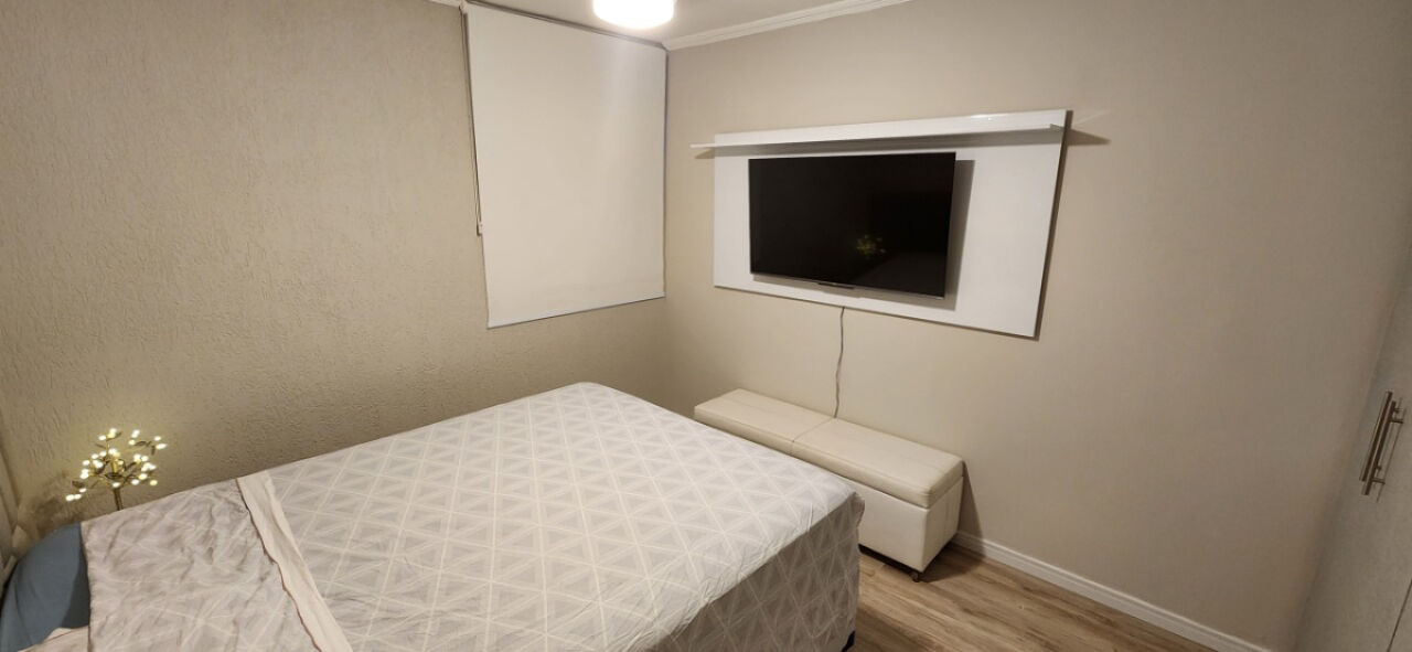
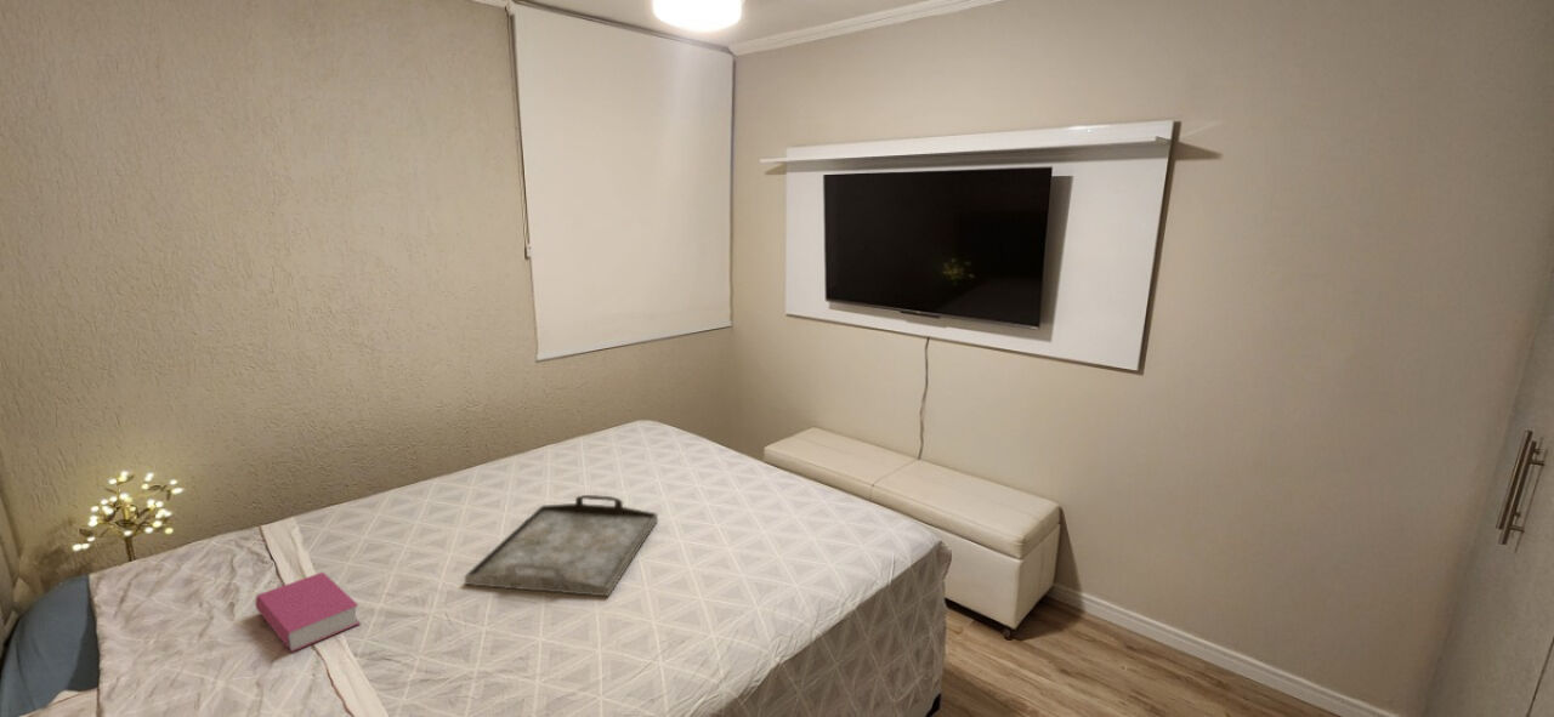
+ serving tray [464,494,659,598]
+ book [254,571,362,654]
